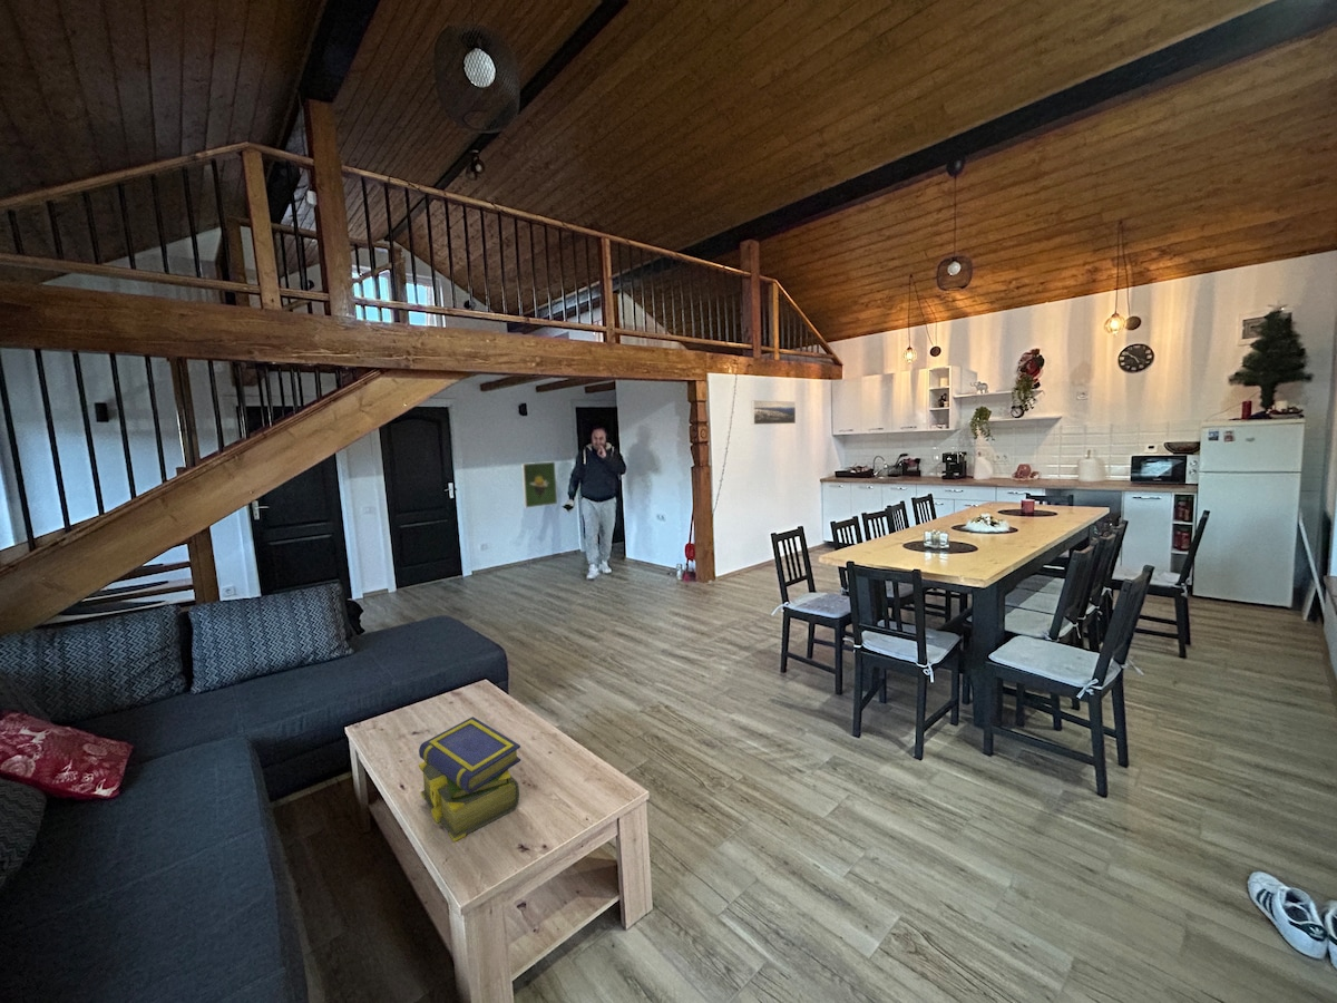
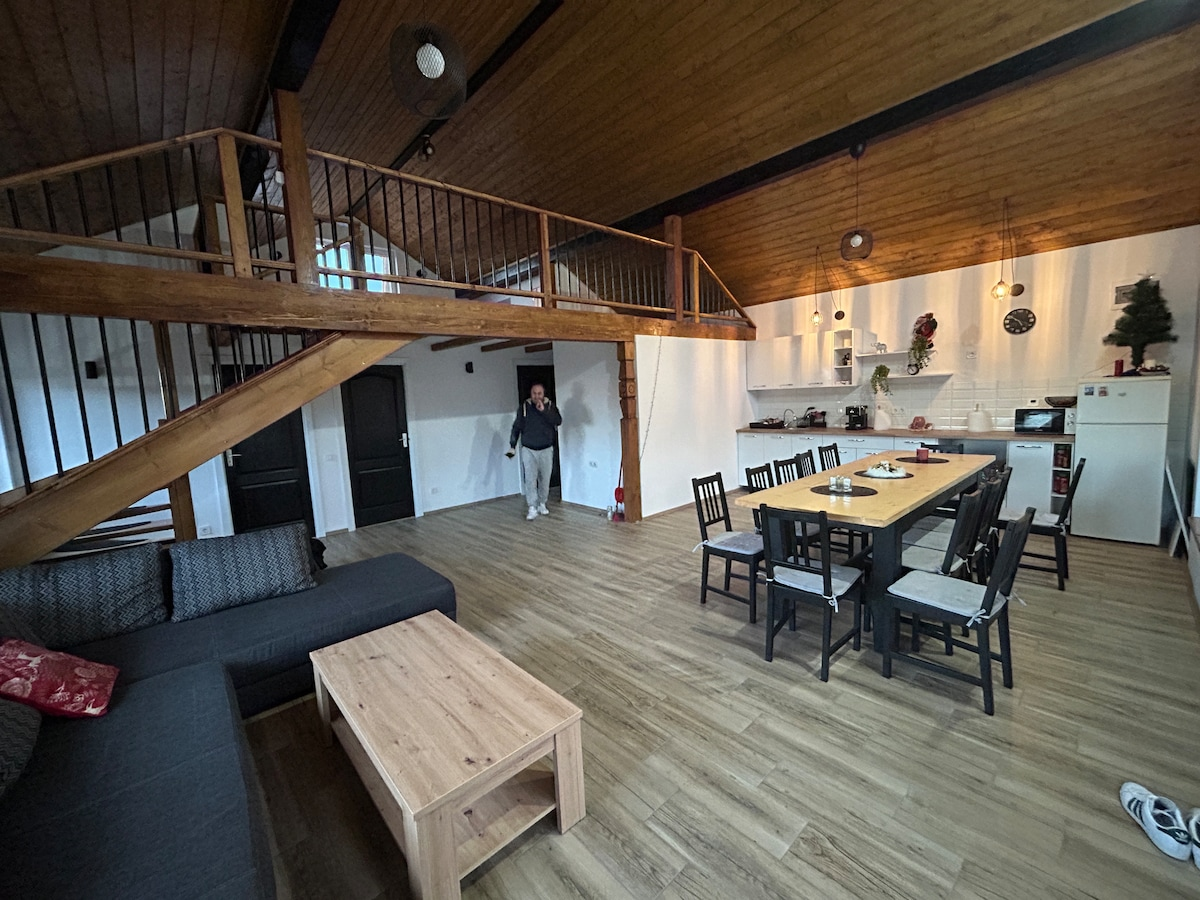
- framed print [751,399,797,426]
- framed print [520,460,558,508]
- stack of books [418,715,521,843]
